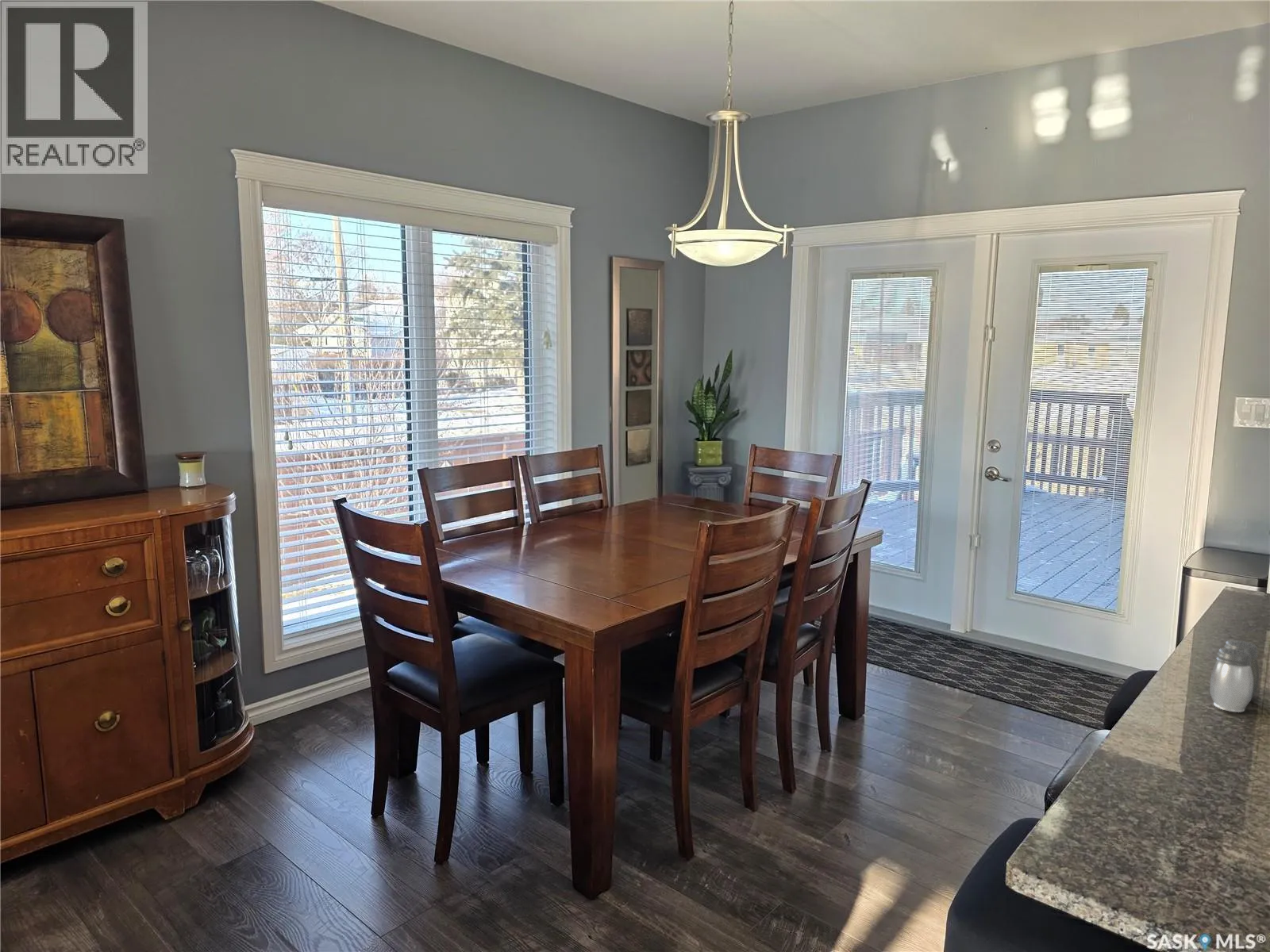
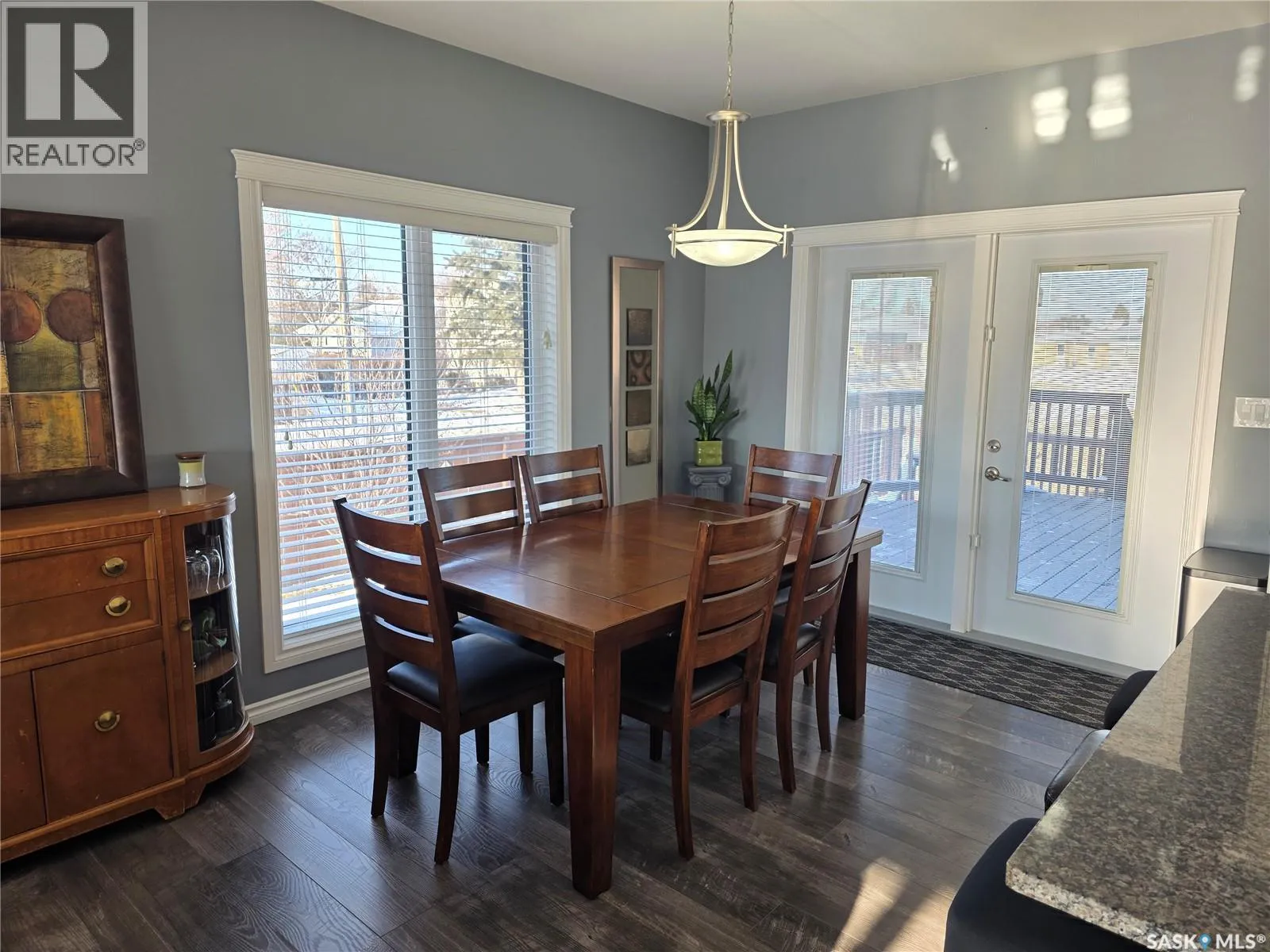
- salt and pepper shaker [1209,639,1260,713]
